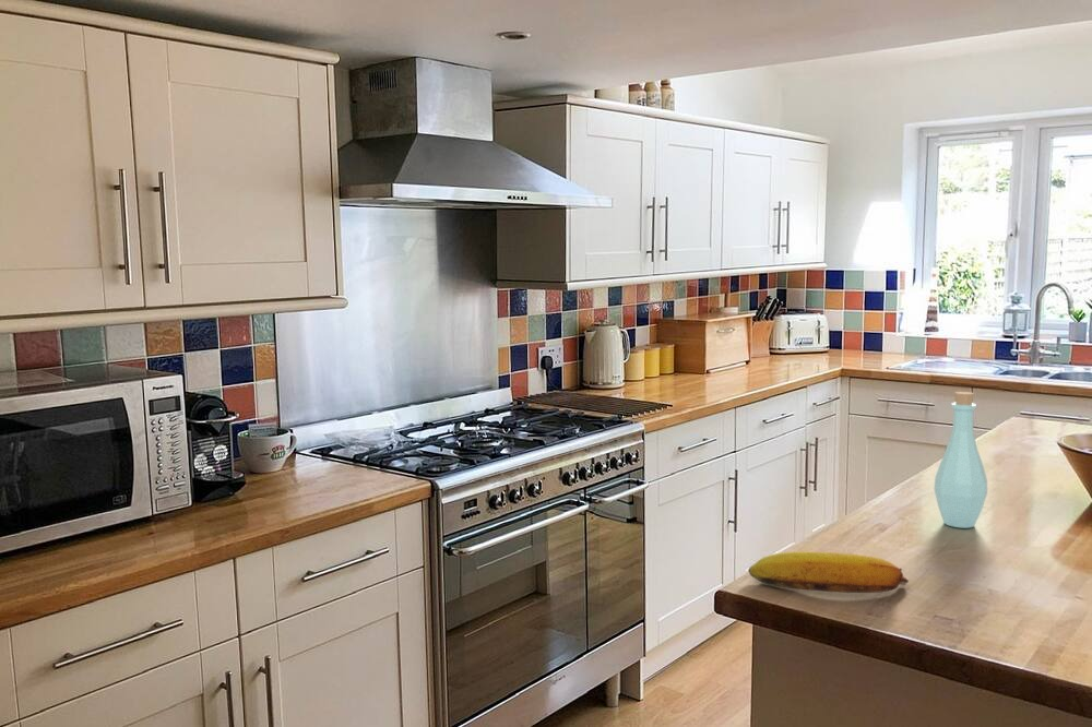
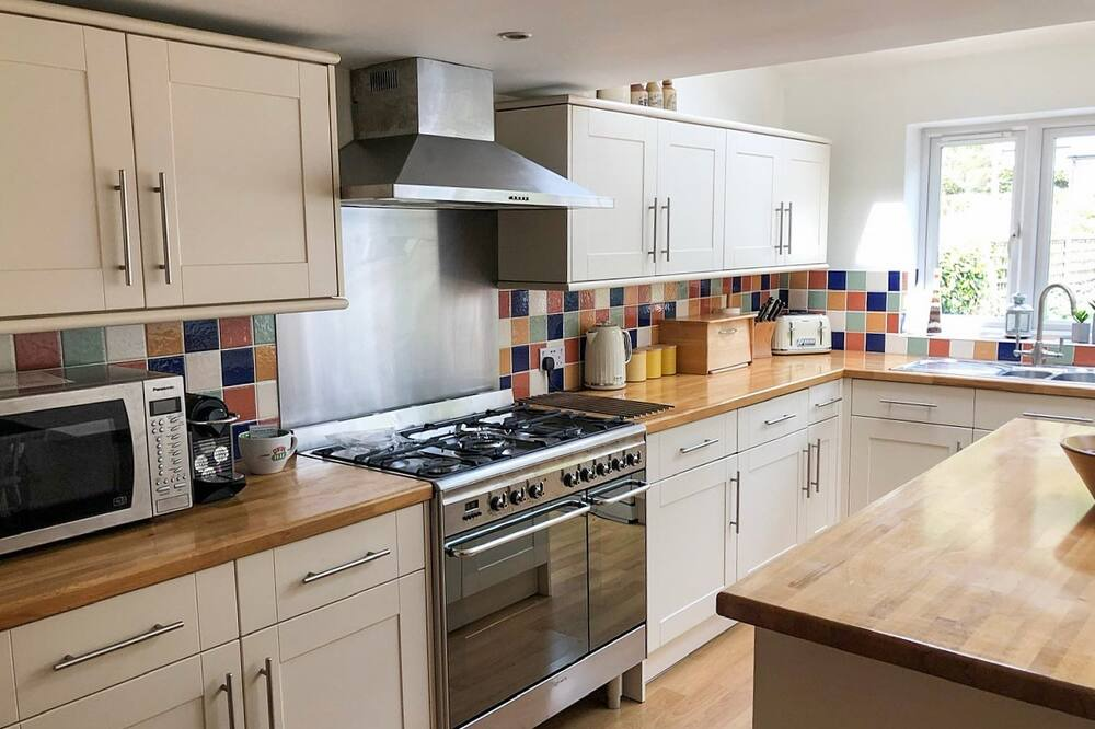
- bottle [933,391,988,529]
- fruit [747,551,910,594]
